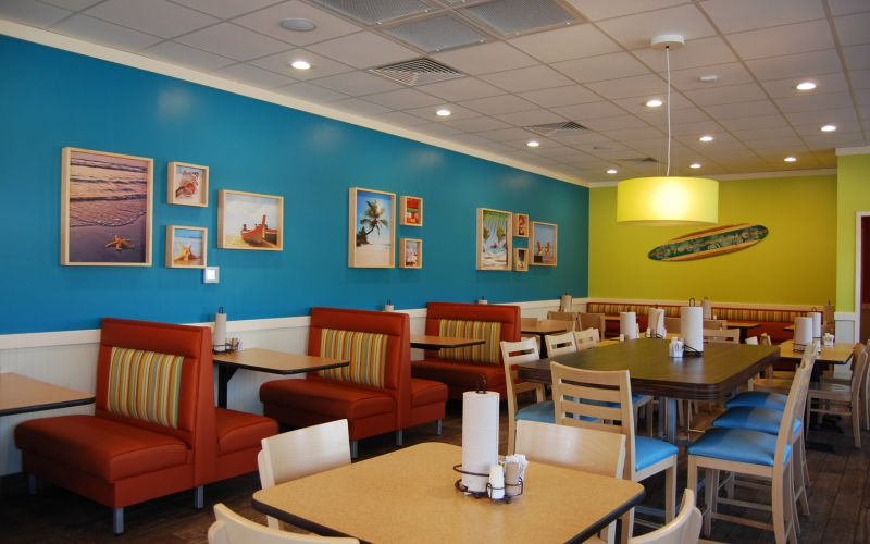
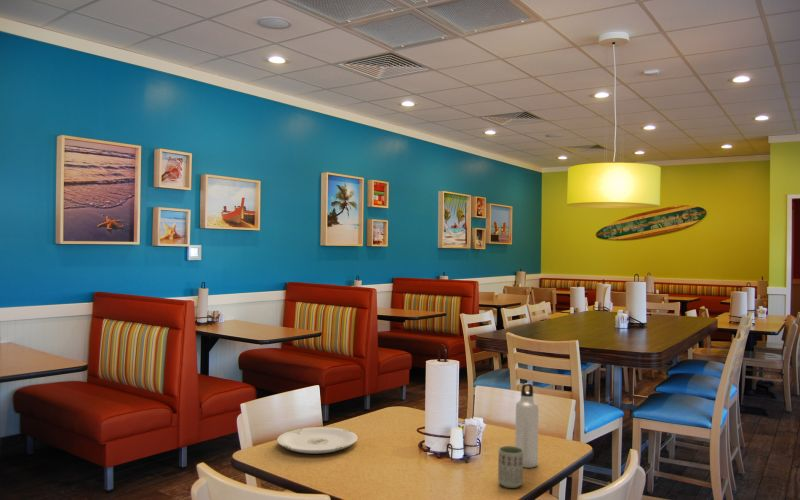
+ plate [276,426,358,455]
+ cup [497,445,524,489]
+ water bottle [514,382,539,469]
